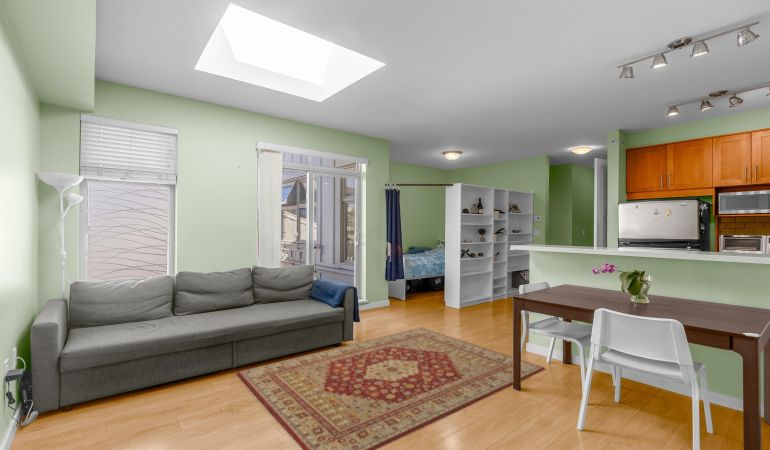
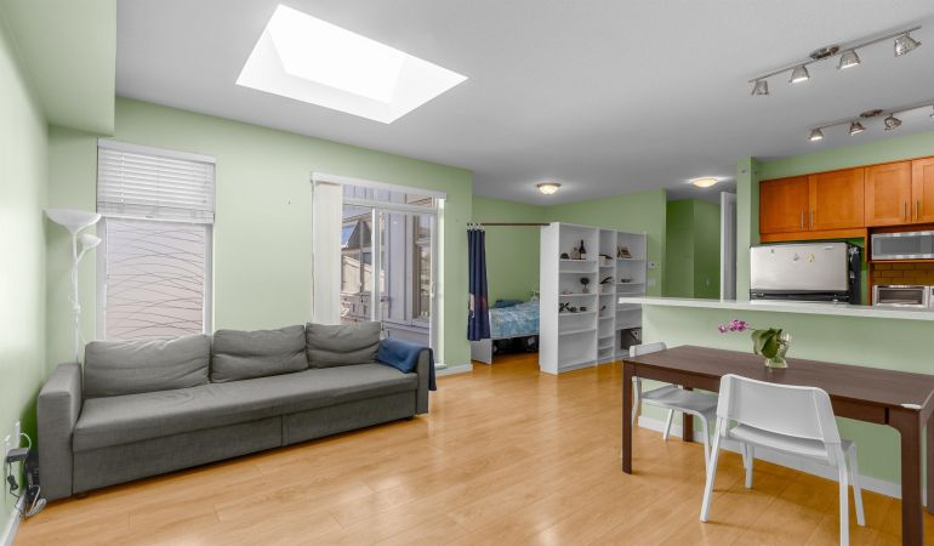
- rug [236,327,546,450]
